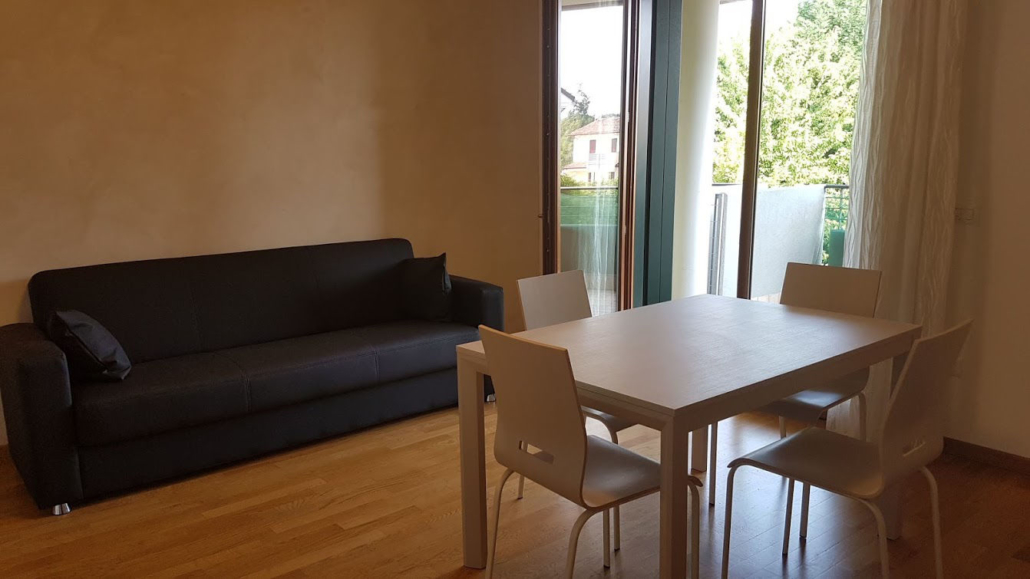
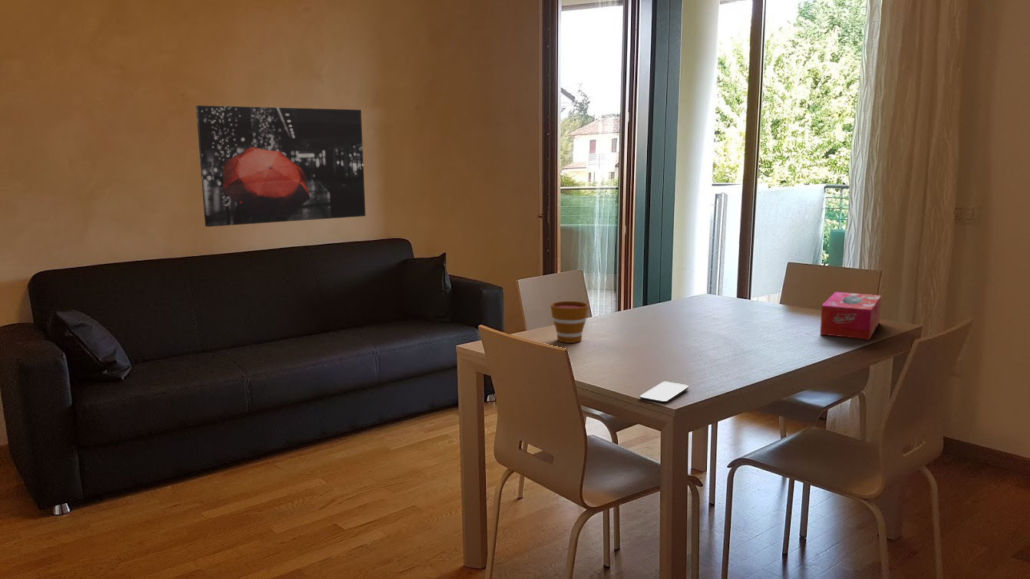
+ cup [550,300,589,344]
+ wall art [195,104,367,228]
+ tissue box [819,291,882,341]
+ smartphone [639,381,689,404]
